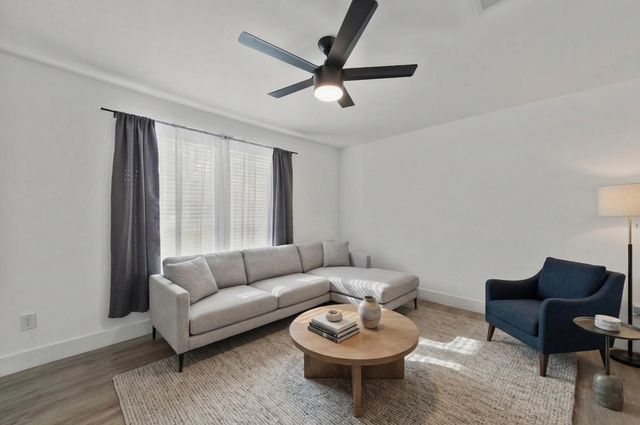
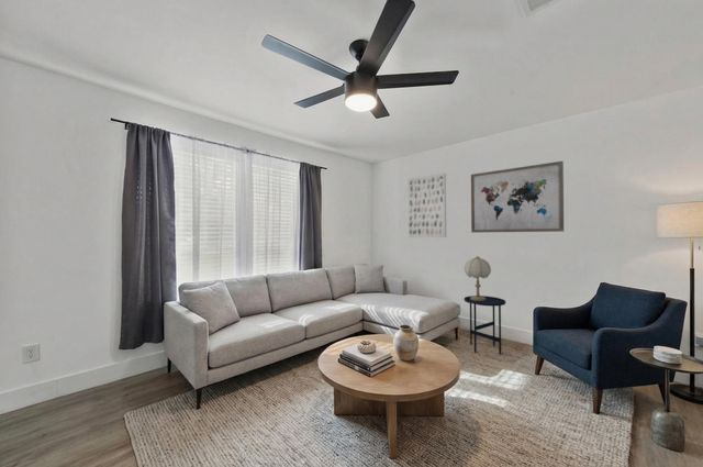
+ table lamp [464,255,492,301]
+ wall art [408,173,447,238]
+ side table [464,294,506,355]
+ wall art [470,160,565,234]
